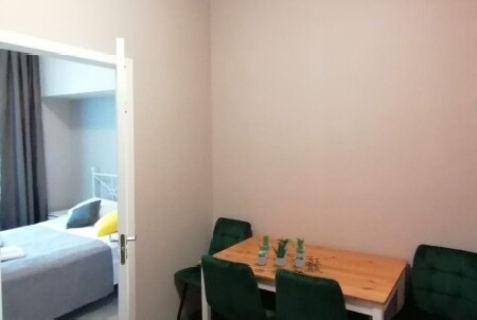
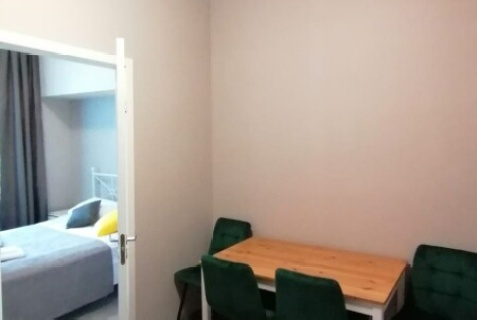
- succulent plant [256,233,321,268]
